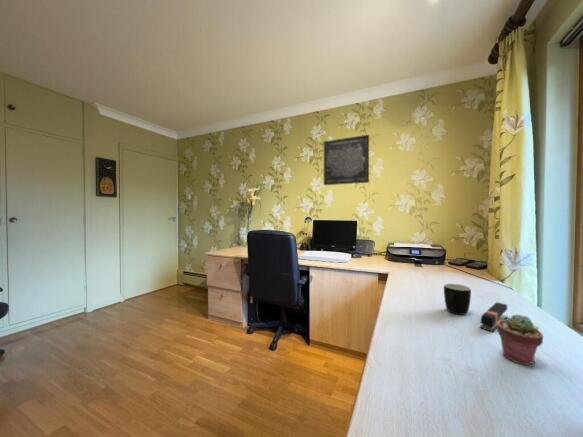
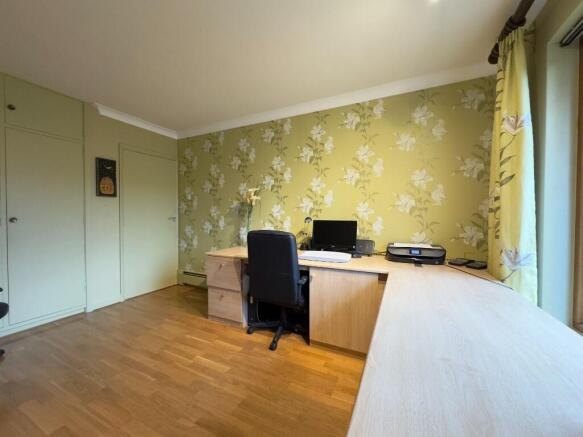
- mug [443,283,472,316]
- potted succulent [496,314,545,366]
- wall art [323,134,370,186]
- stapler [479,301,509,333]
